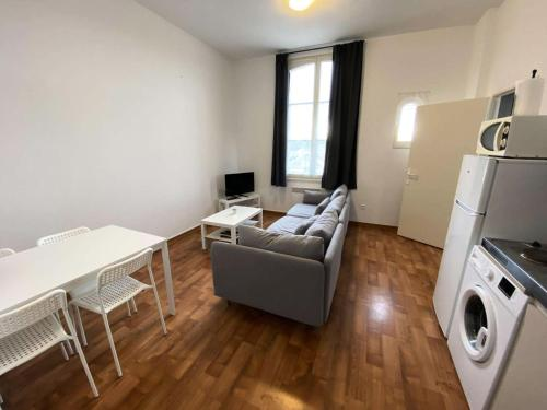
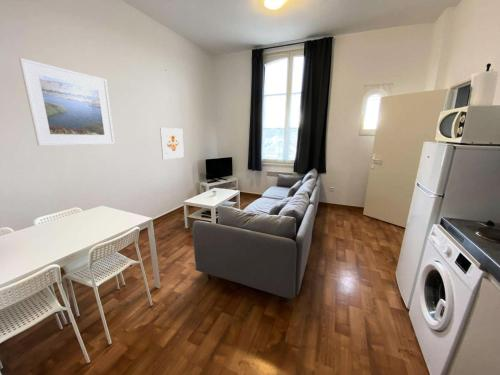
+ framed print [18,57,115,147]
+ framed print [159,127,185,160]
